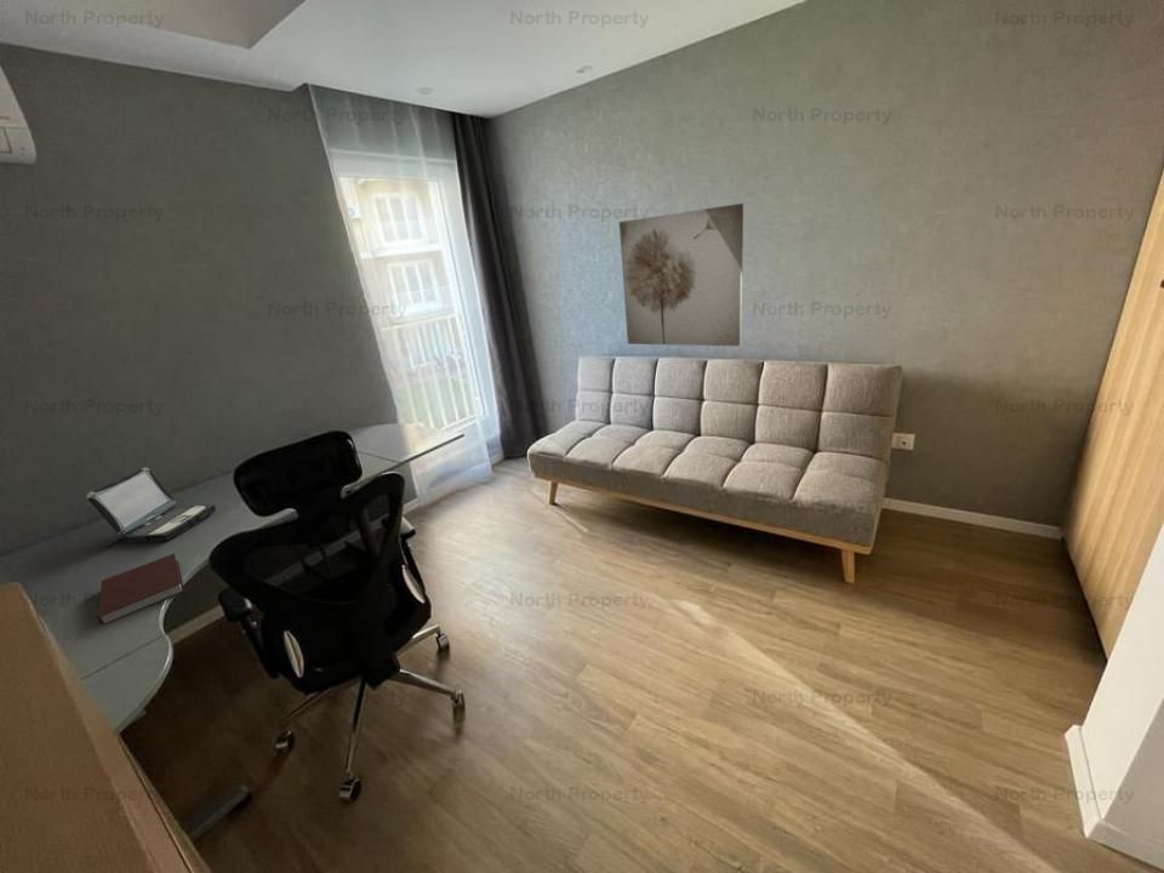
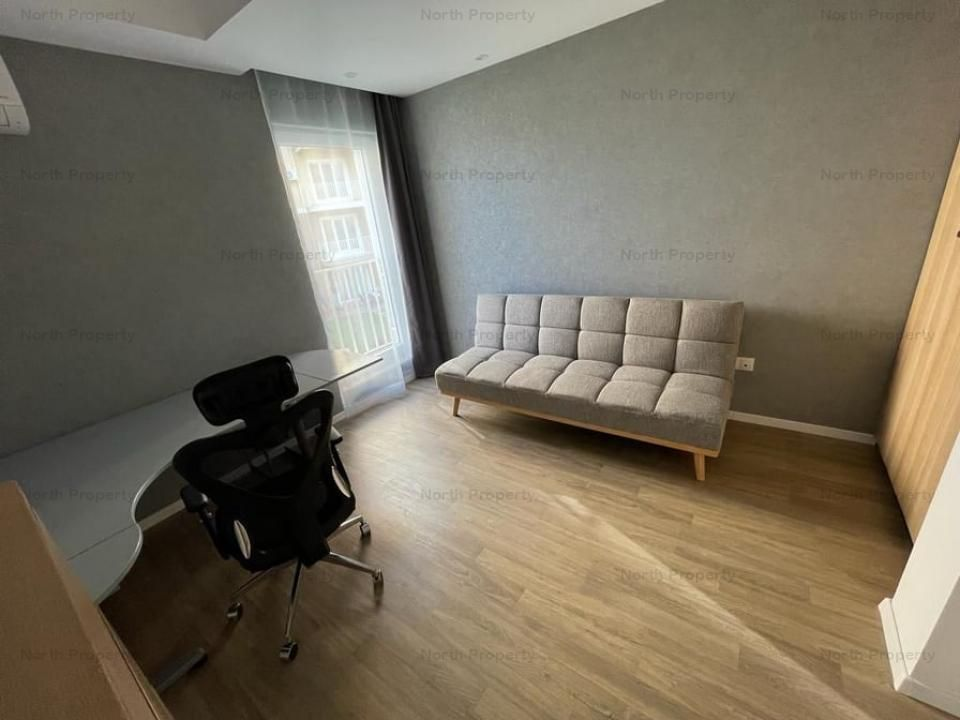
- laptop [86,467,217,549]
- notebook [97,553,186,626]
- wall art [618,202,744,347]
